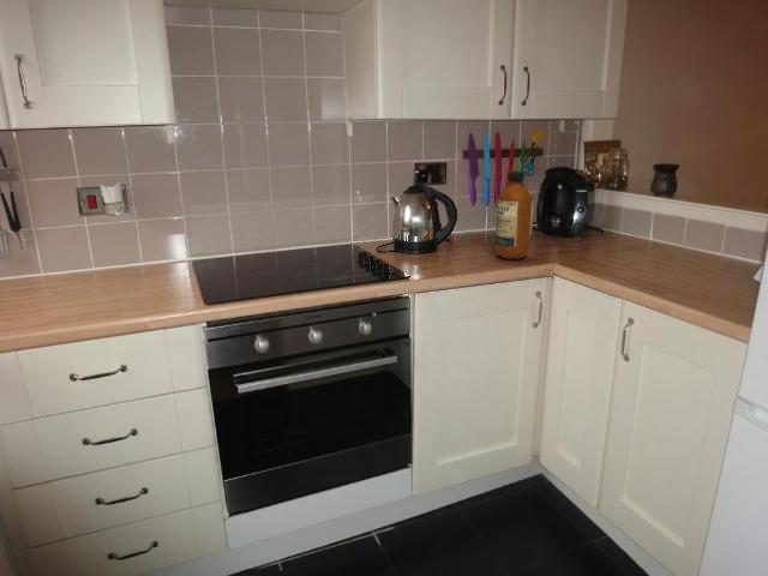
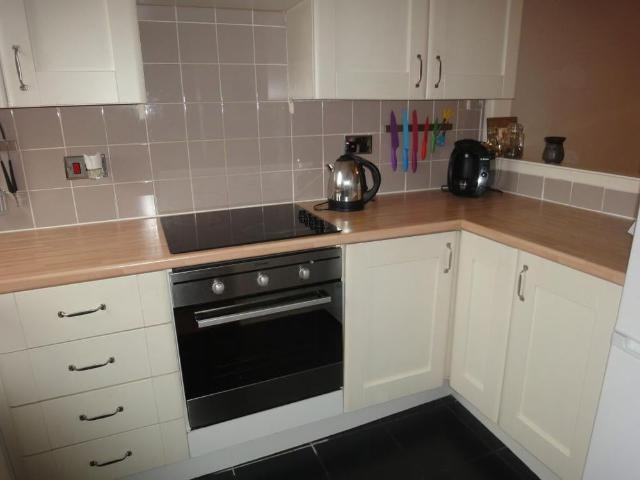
- bottle [494,170,535,260]
